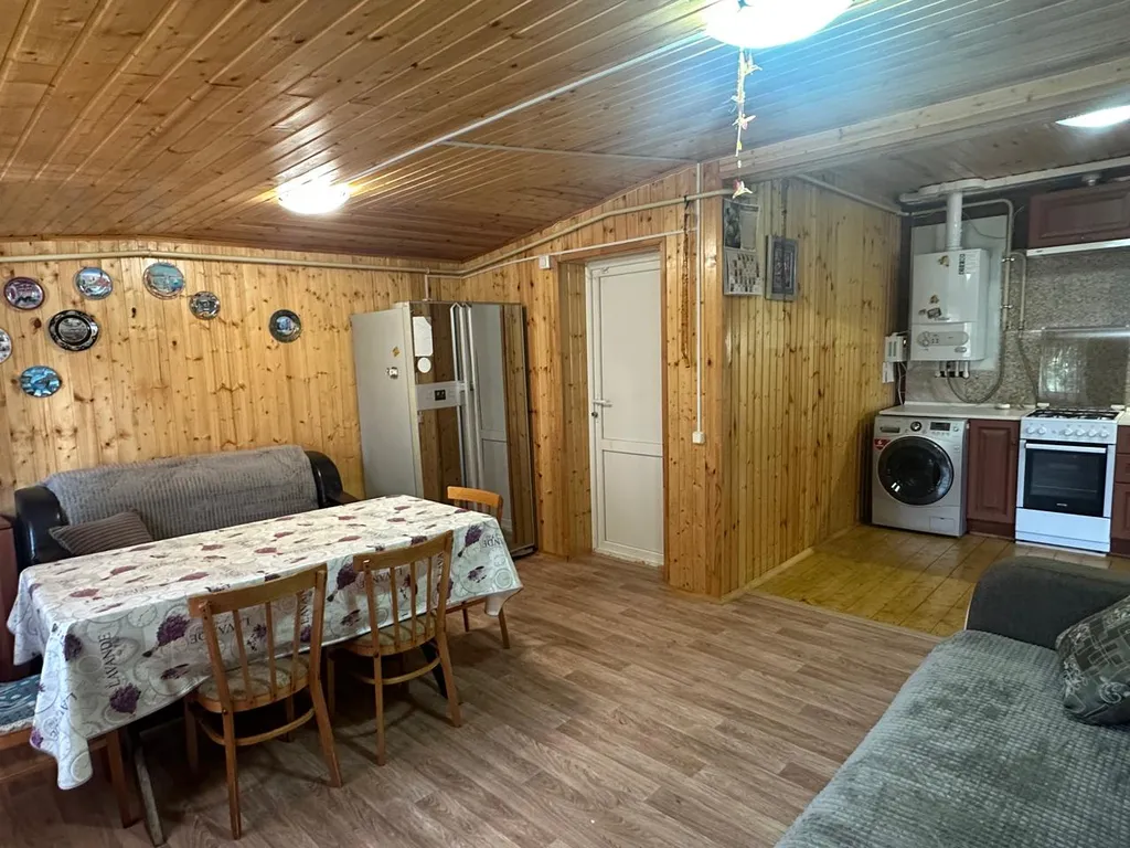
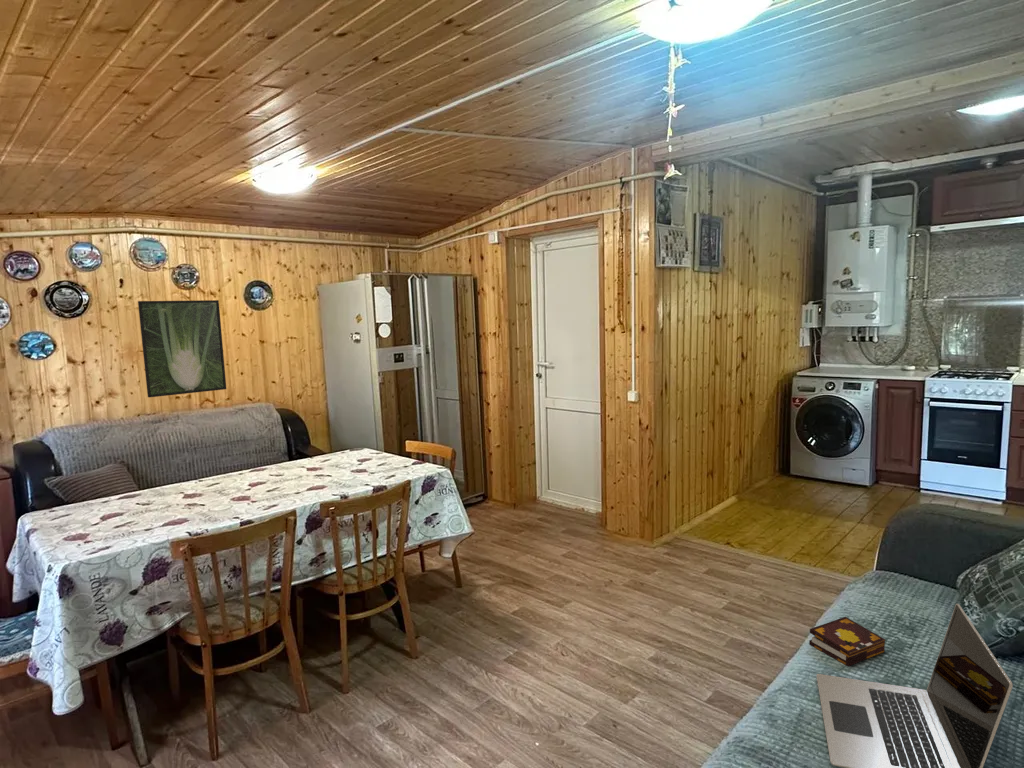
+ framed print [137,299,227,398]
+ laptop [816,603,1014,768]
+ book [808,616,886,667]
